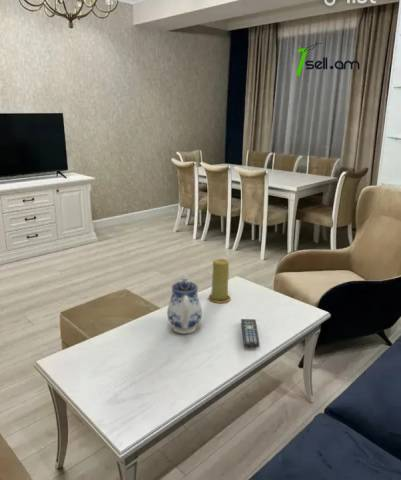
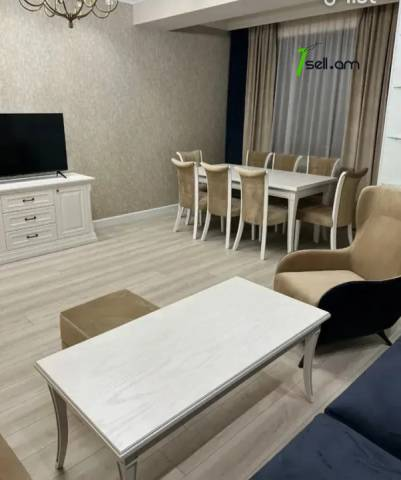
- teapot [166,273,203,335]
- remote control [240,318,261,348]
- candle [207,258,232,304]
